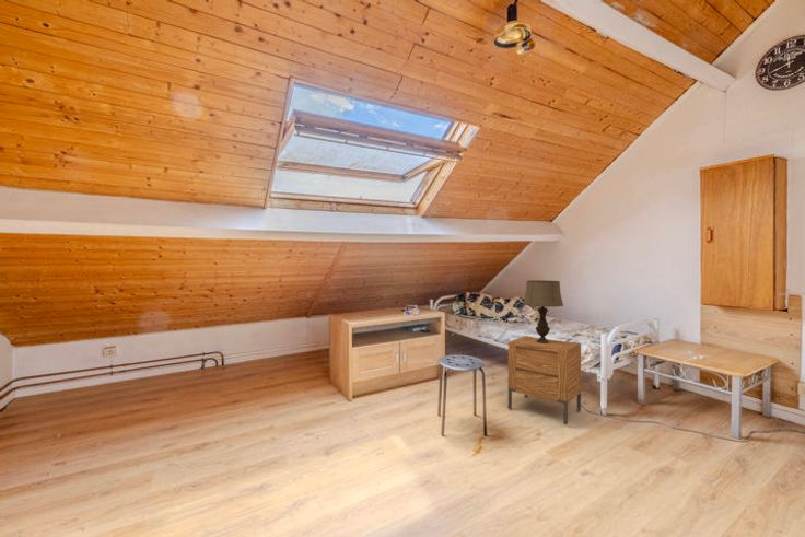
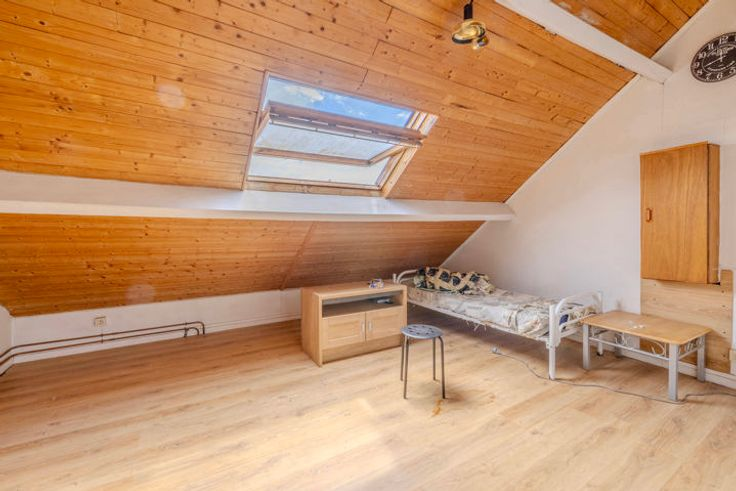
- nightstand [508,335,582,425]
- table lamp [522,279,564,343]
